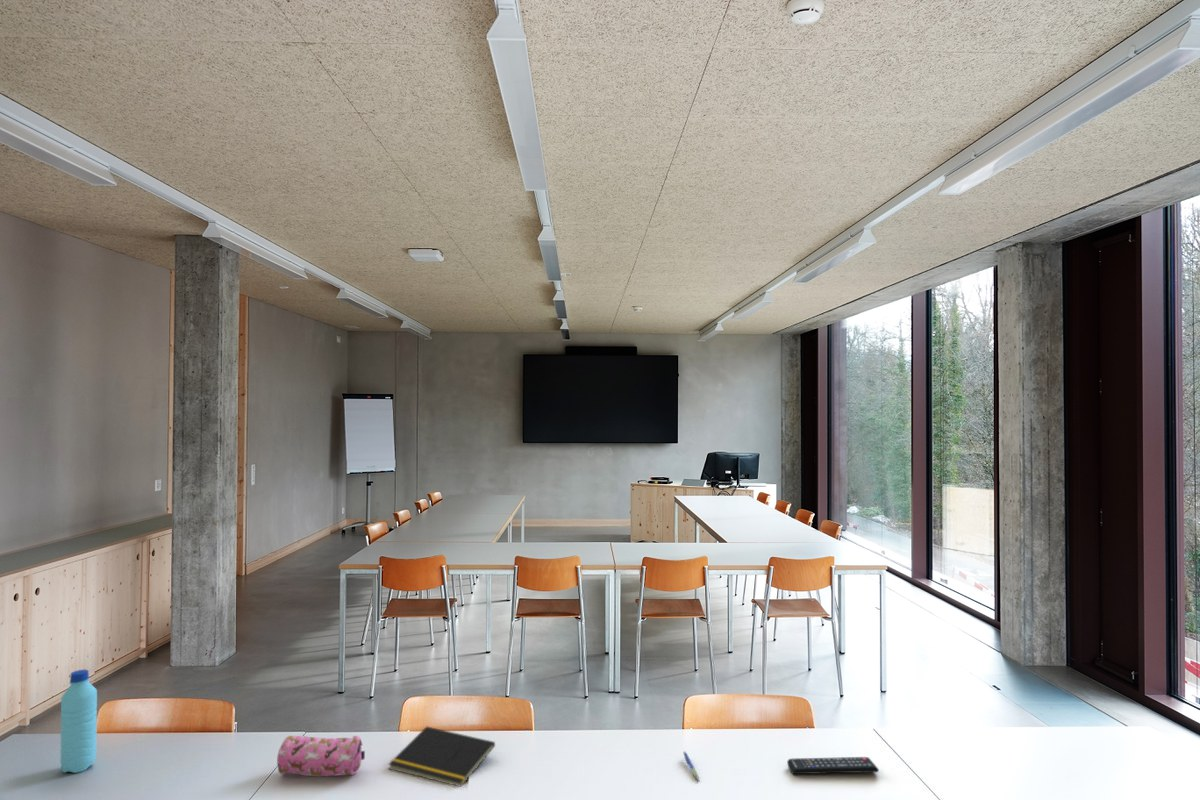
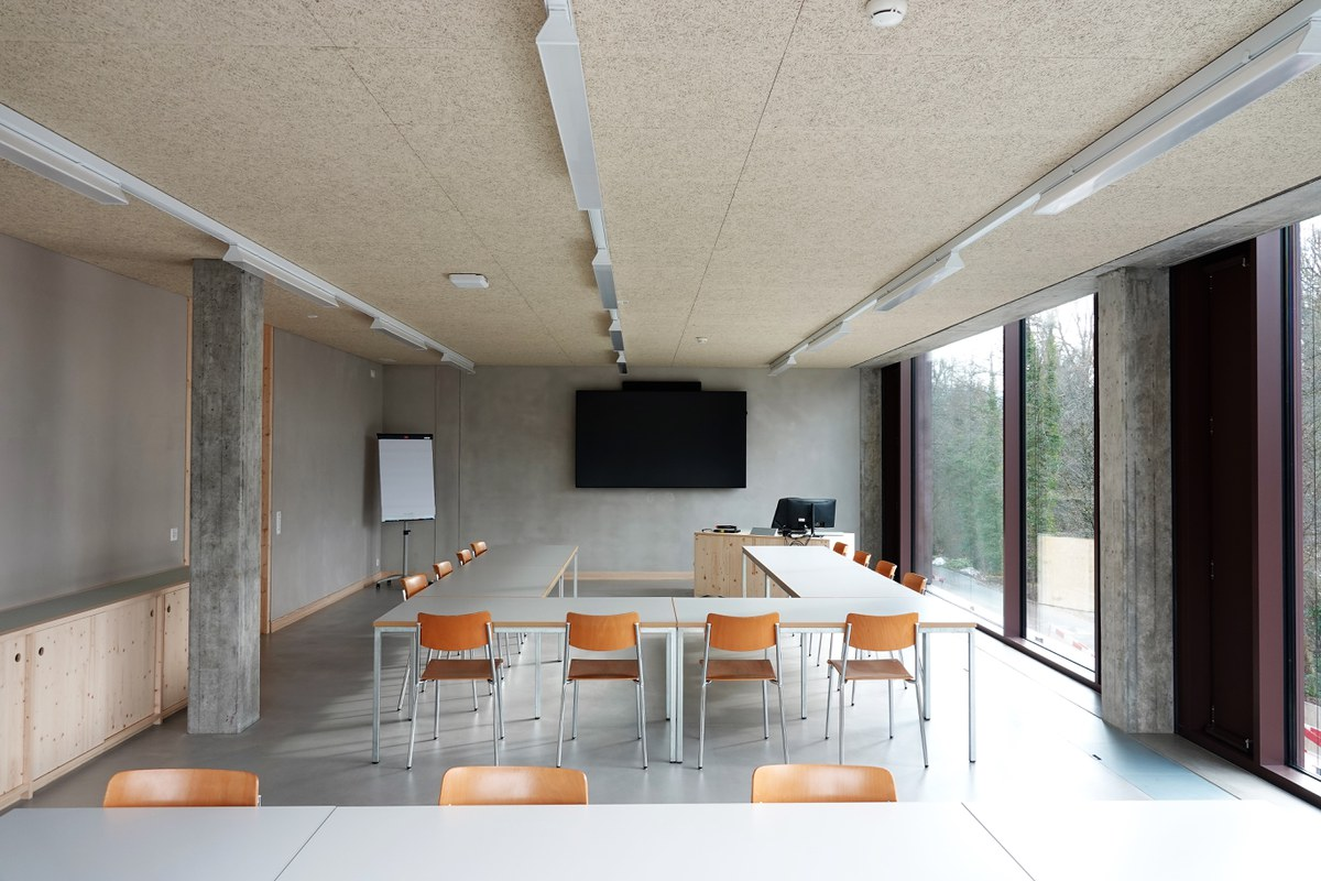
- notepad [387,726,496,787]
- pen [682,750,700,782]
- pencil case [276,735,366,777]
- water bottle [59,669,98,774]
- remote control [786,756,880,775]
